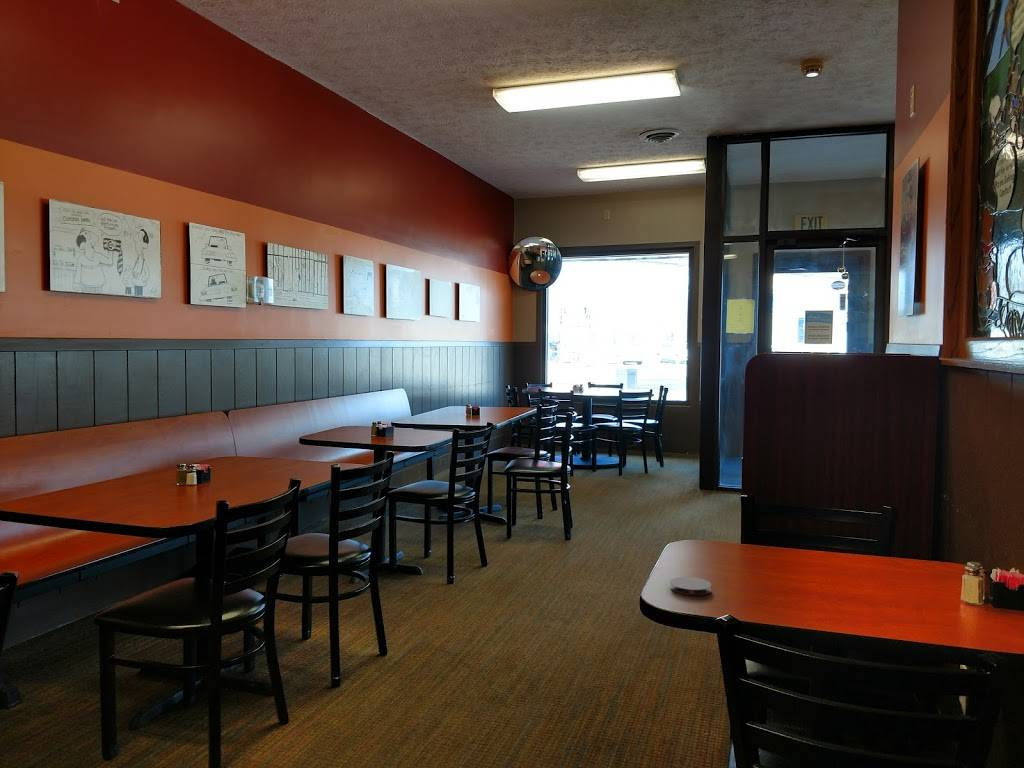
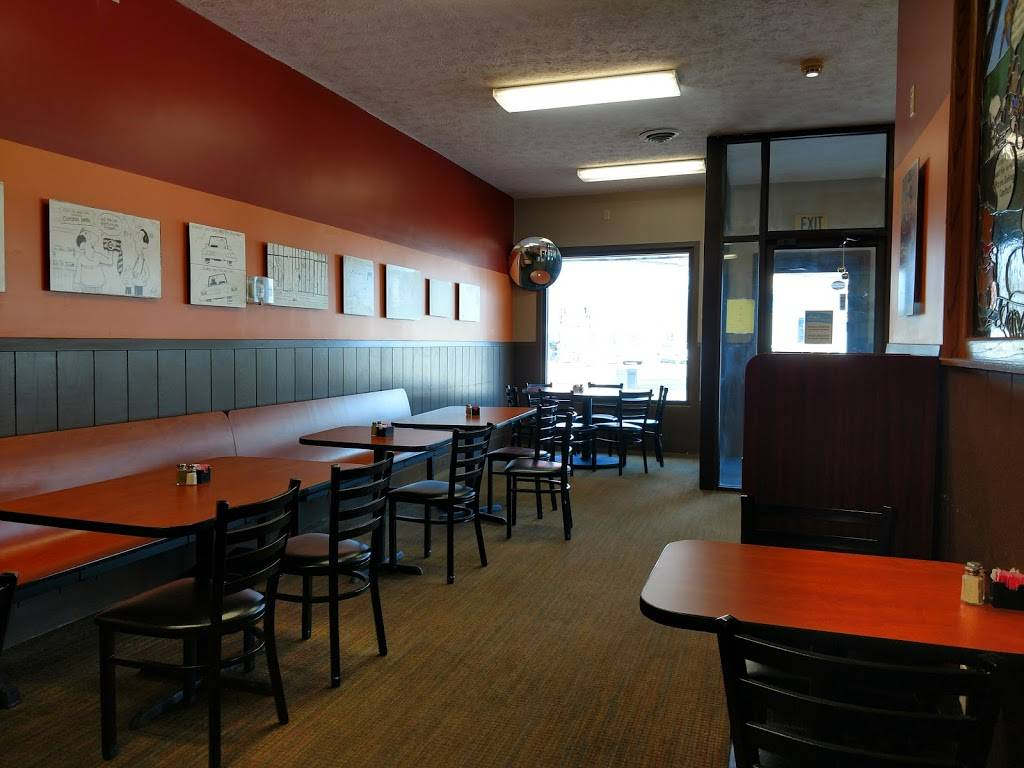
- coaster [669,576,712,596]
